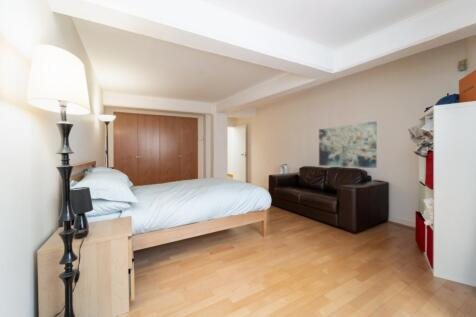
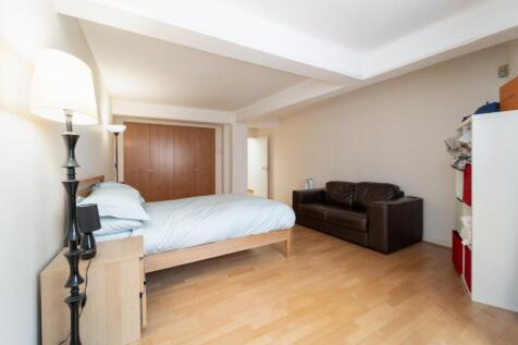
- wall art [318,121,378,169]
